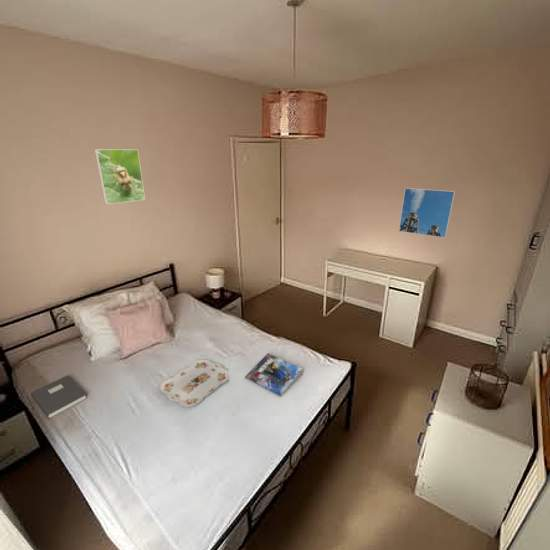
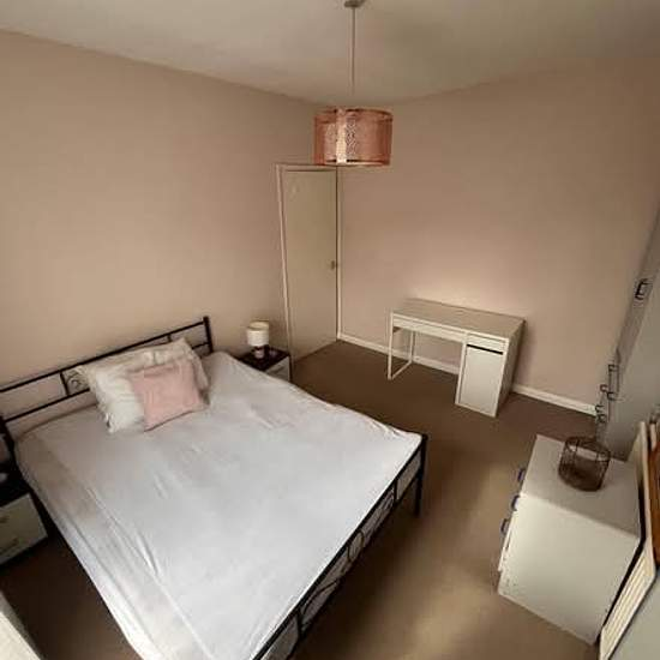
- book [30,374,88,420]
- magazine [244,352,304,397]
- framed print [93,148,146,206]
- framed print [398,187,456,239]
- serving tray [159,359,232,408]
